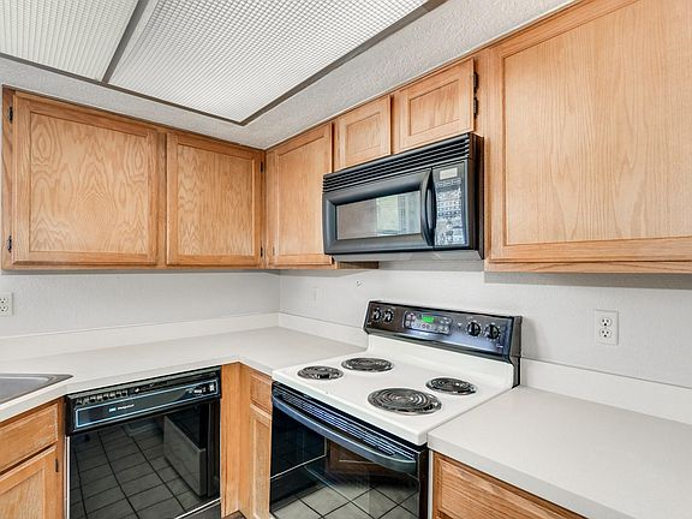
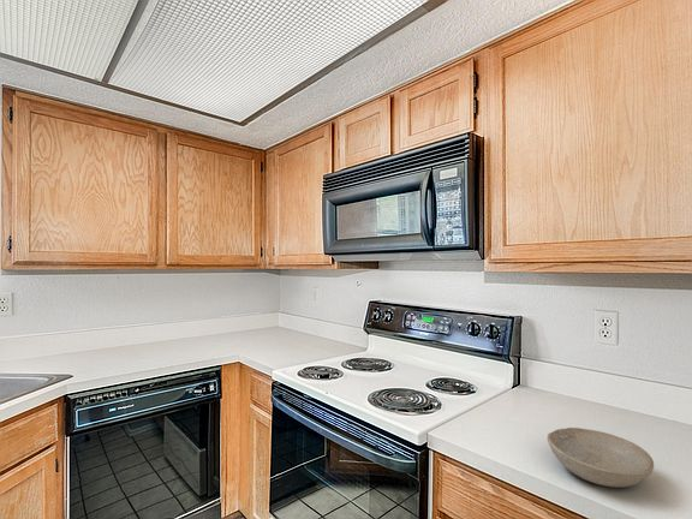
+ bowl [547,426,655,489]
